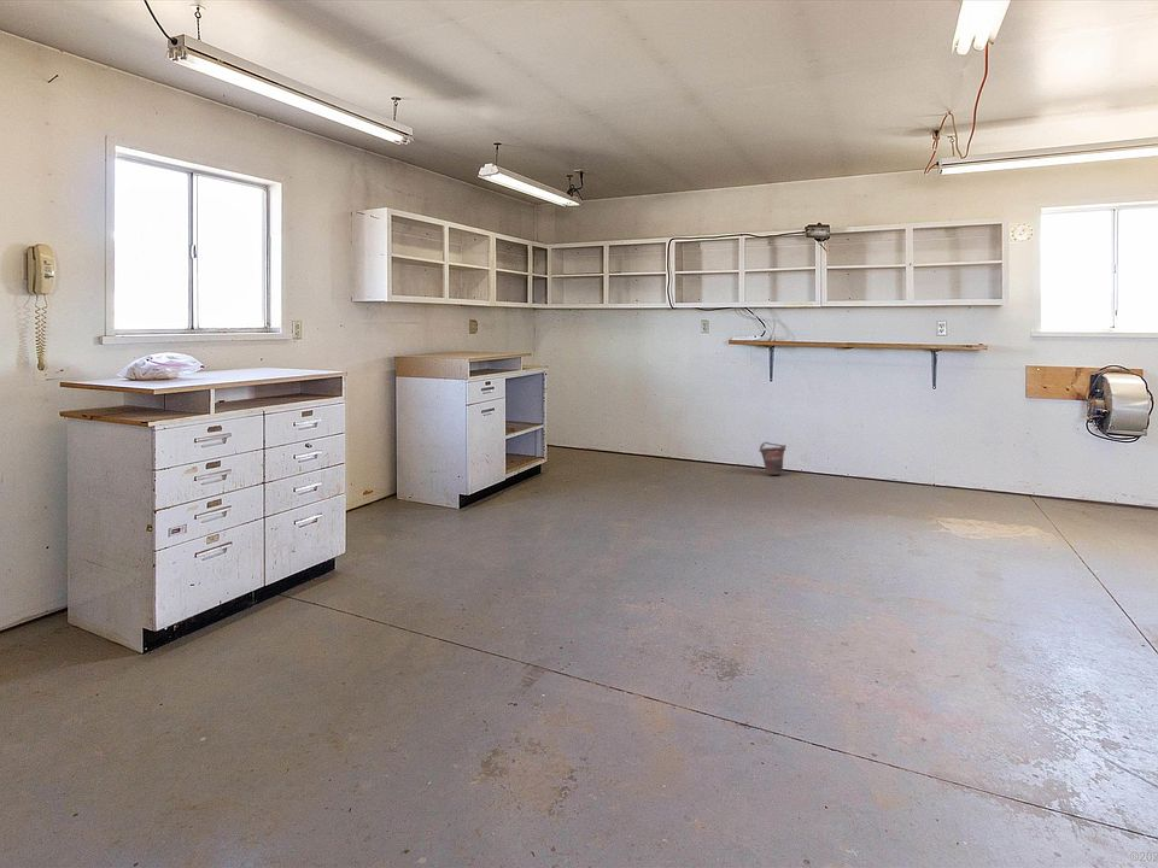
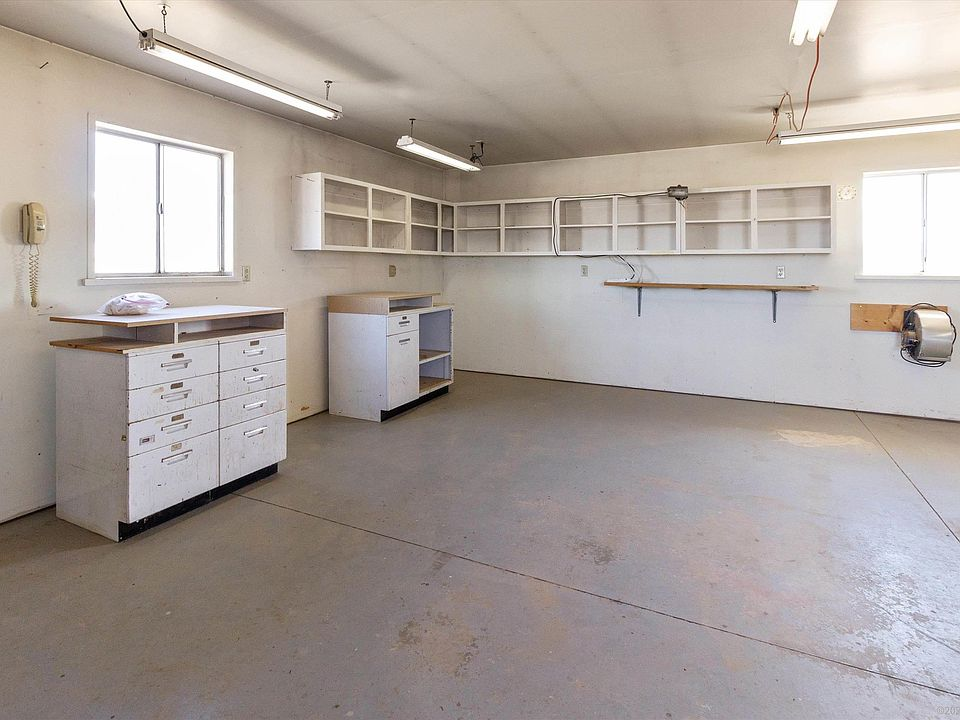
- bucket [758,441,788,476]
